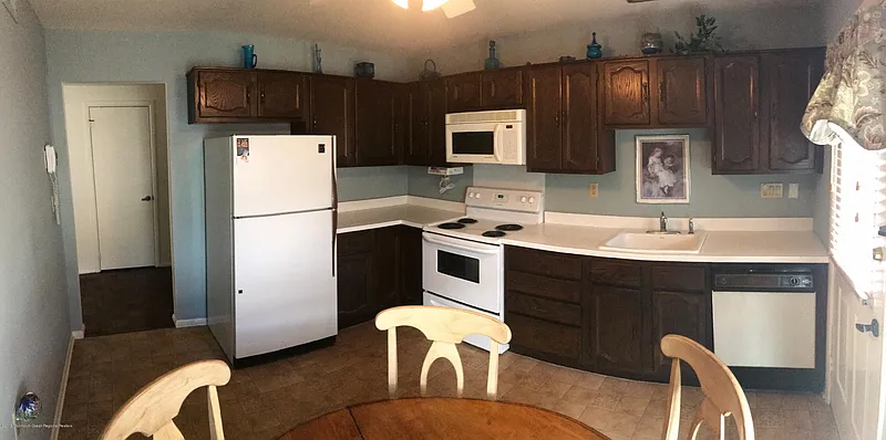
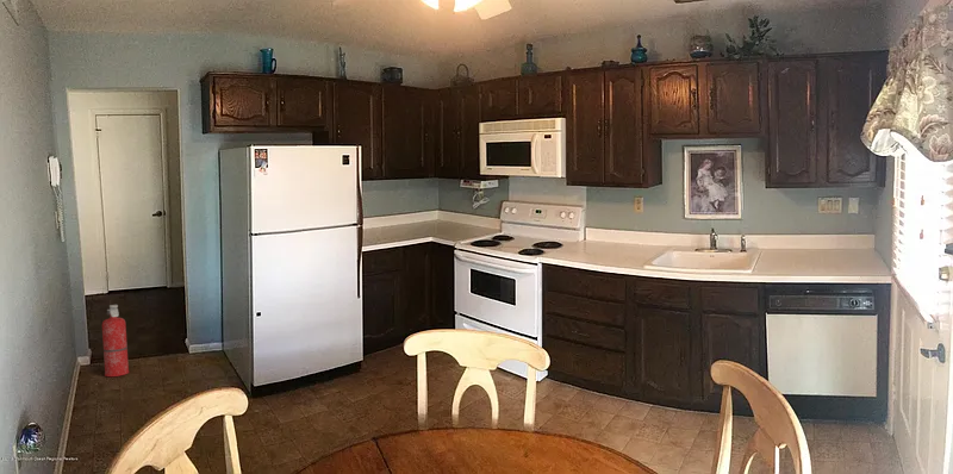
+ fire extinguisher [101,304,130,378]
